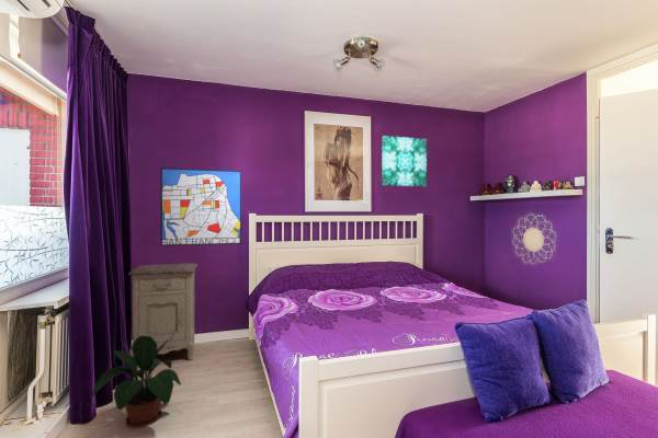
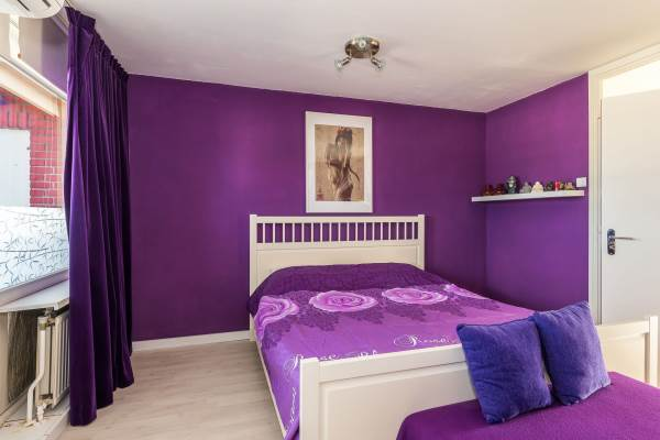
- wall art [382,135,428,188]
- nightstand [127,262,198,361]
- decorative wall piece [511,212,558,266]
- potted plant [90,336,182,429]
- wall art [159,166,242,246]
